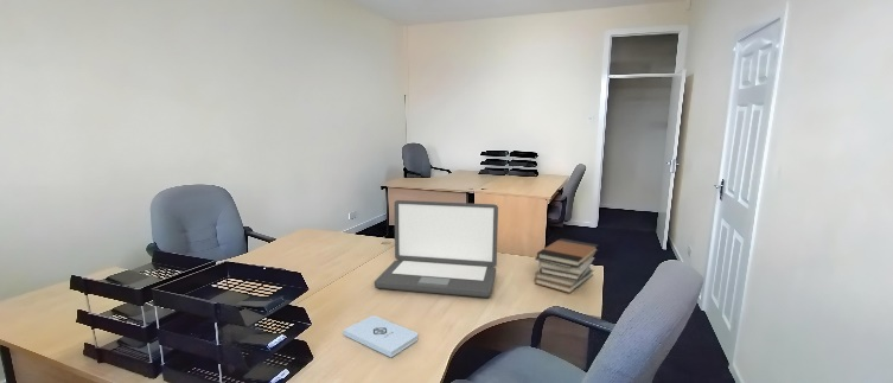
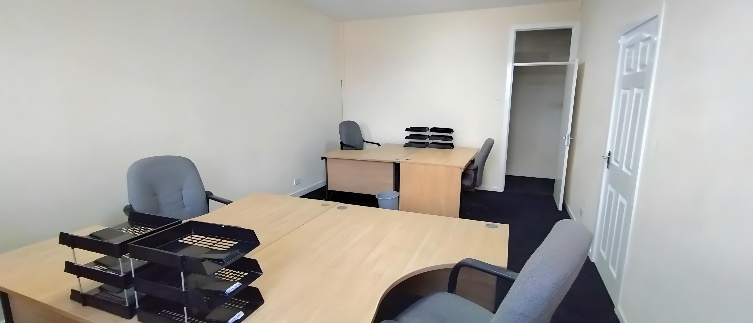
- laptop [374,199,499,299]
- notepad [342,314,419,358]
- book stack [534,237,600,294]
